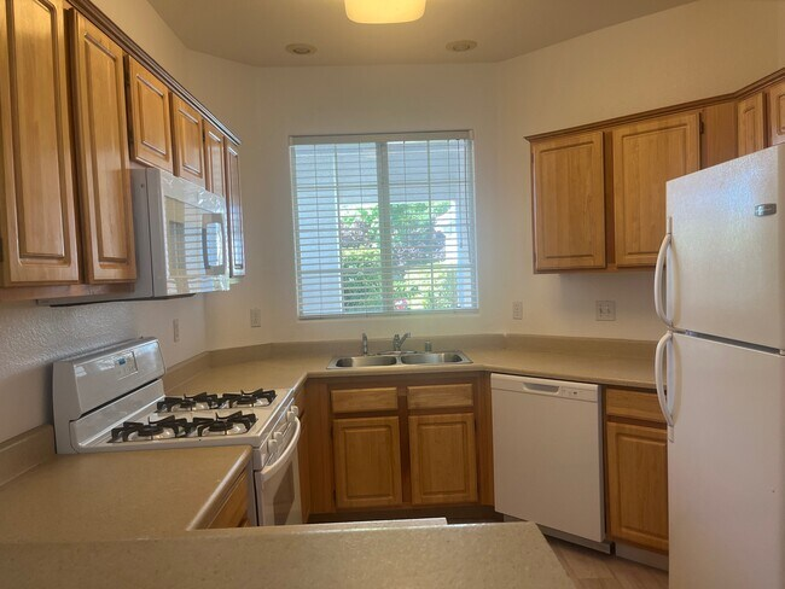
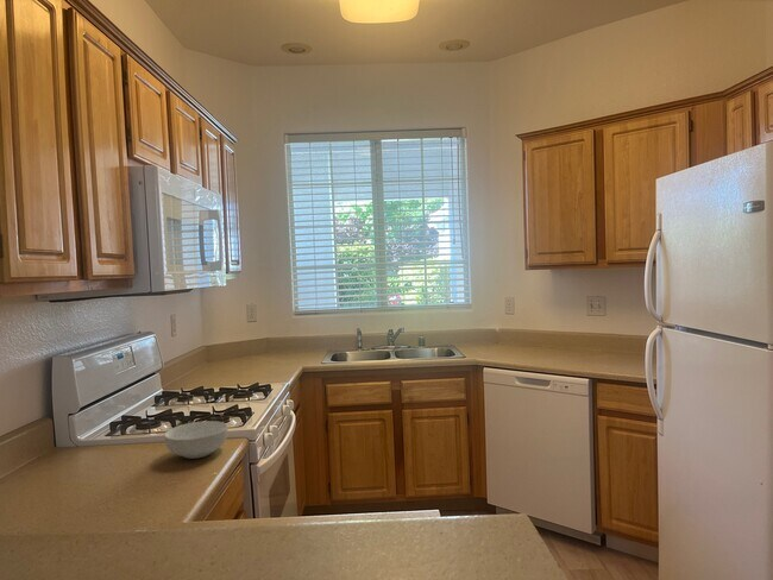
+ cereal bowl [163,420,230,460]
